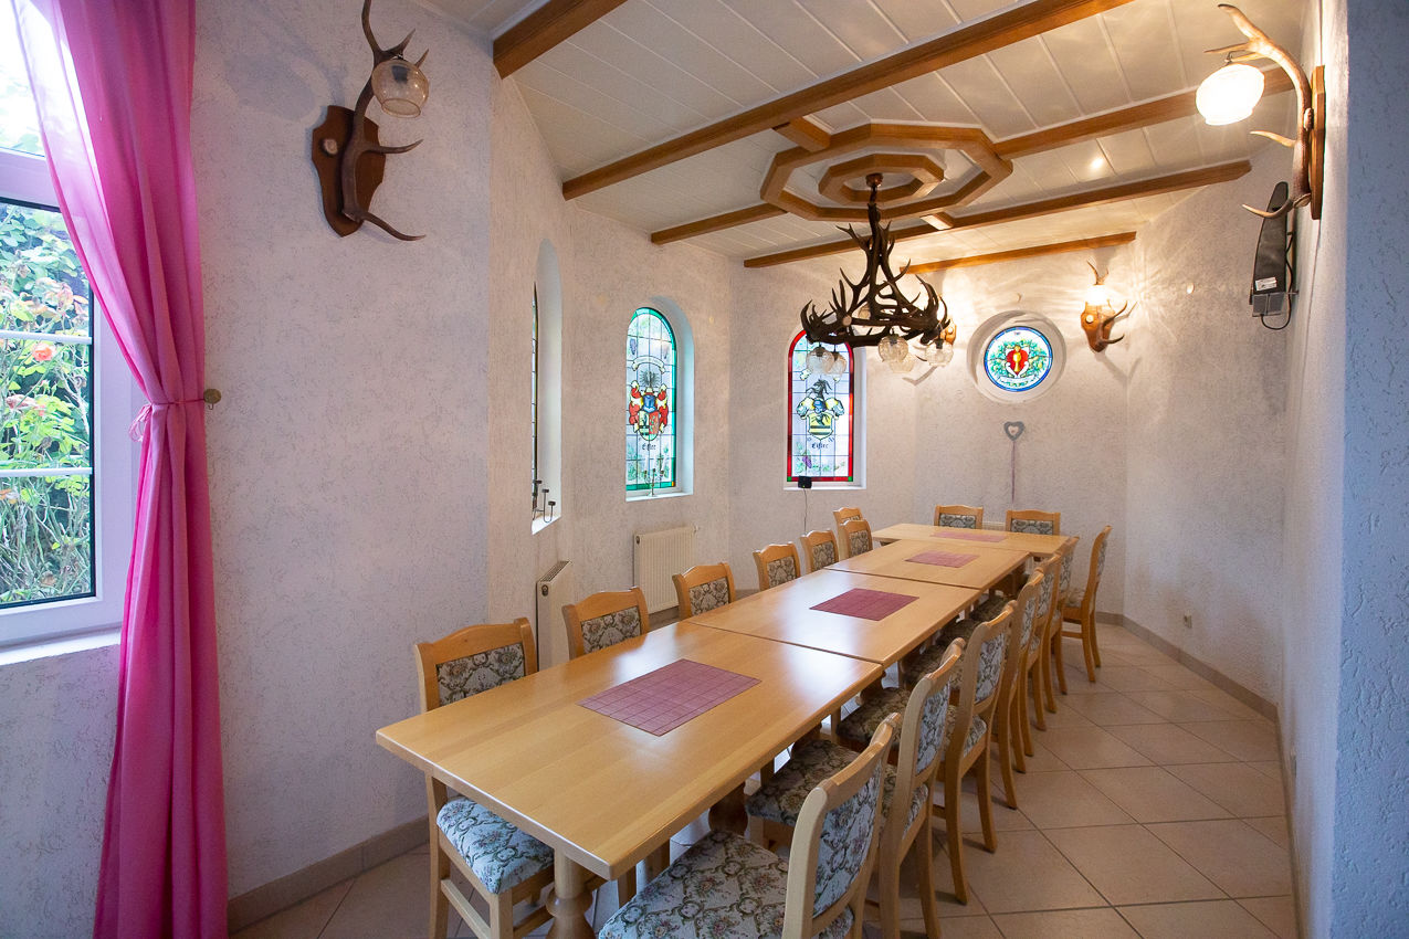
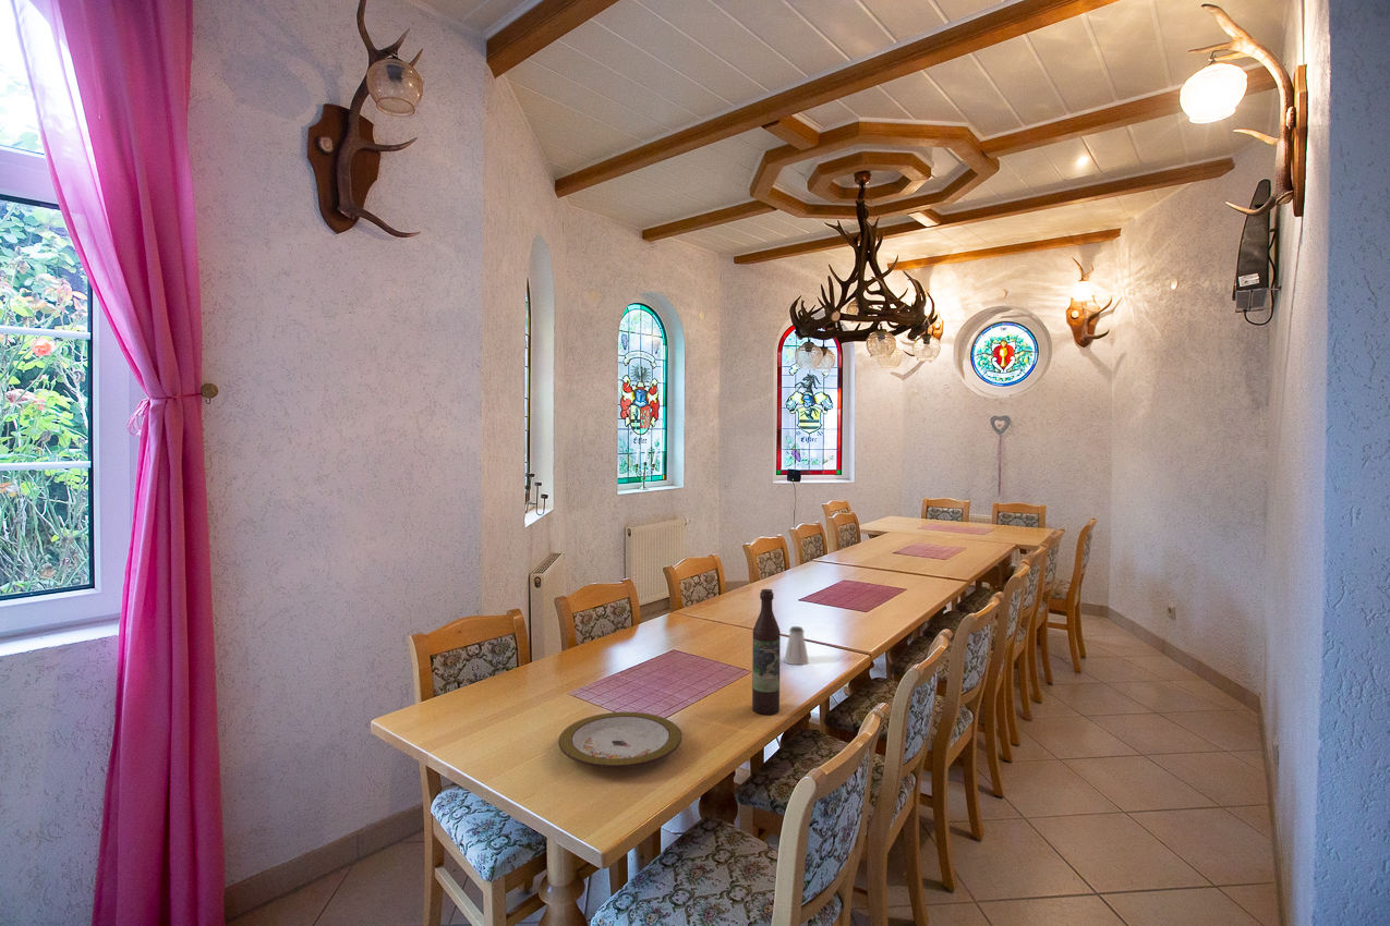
+ plate [557,711,682,768]
+ wine bottle [751,588,782,716]
+ saltshaker [783,625,810,666]
